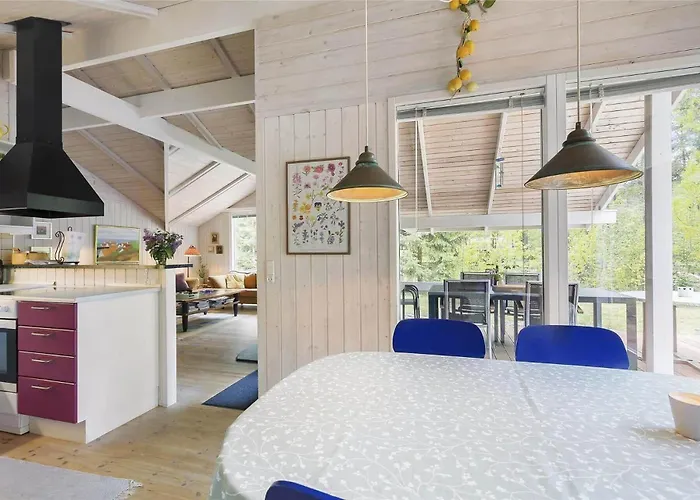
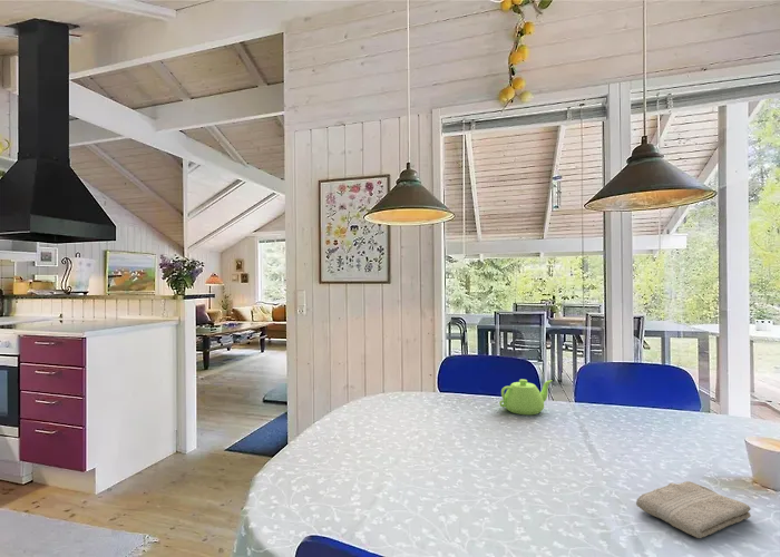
+ teapot [498,378,553,416]
+ washcloth [635,480,752,539]
